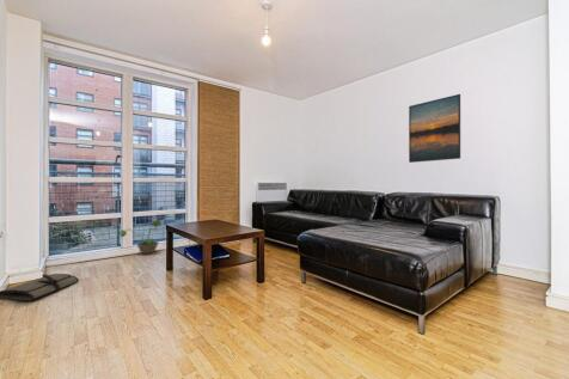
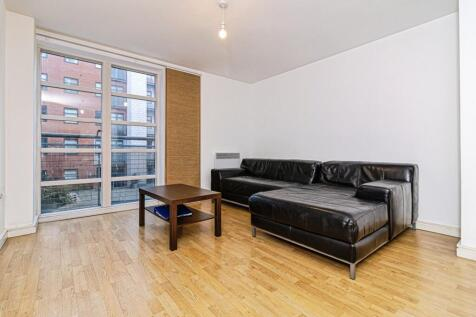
- decorative plant [117,219,161,255]
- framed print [408,93,461,164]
- tool roll [0,273,80,302]
